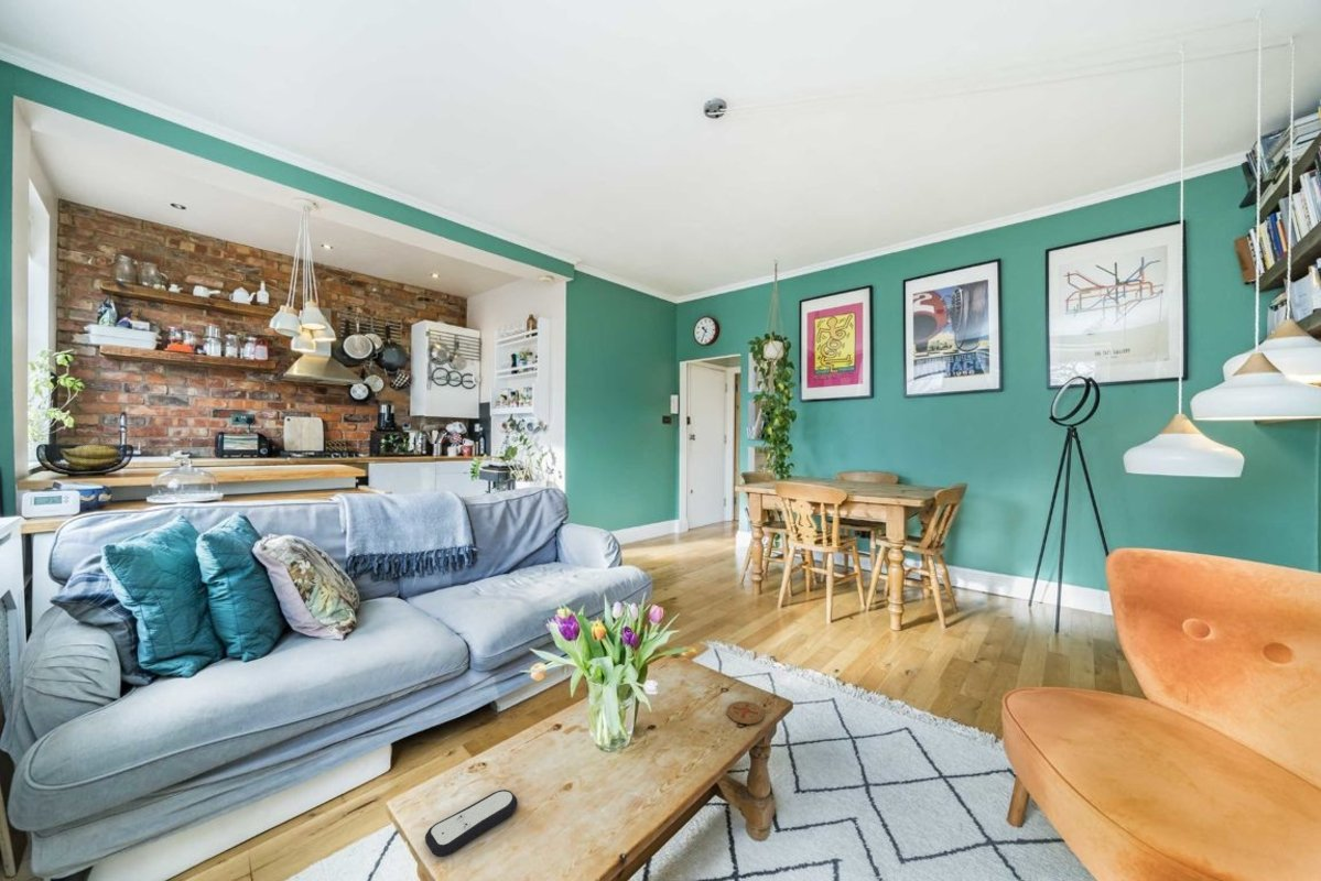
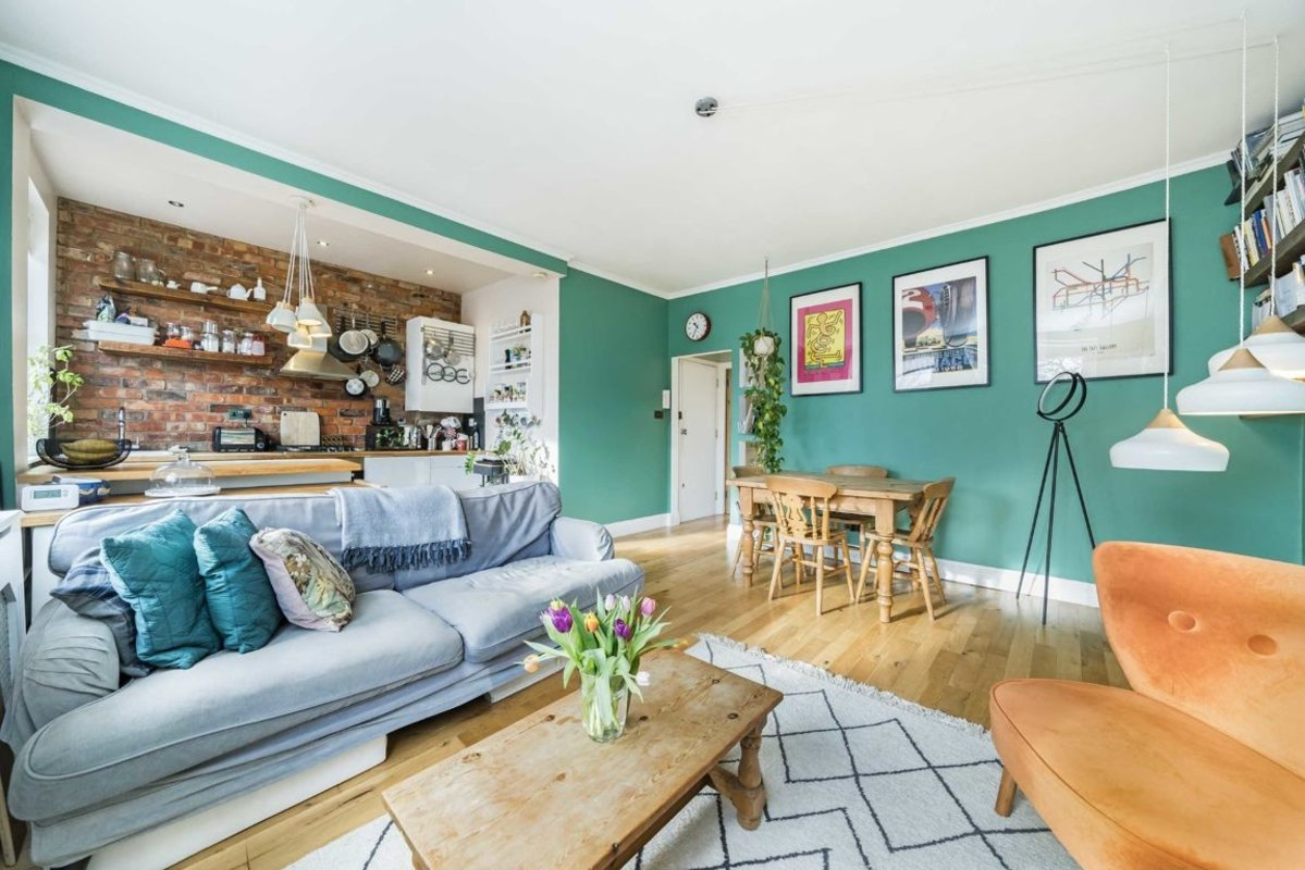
- coaster [726,700,765,725]
- remote control [424,788,519,858]
